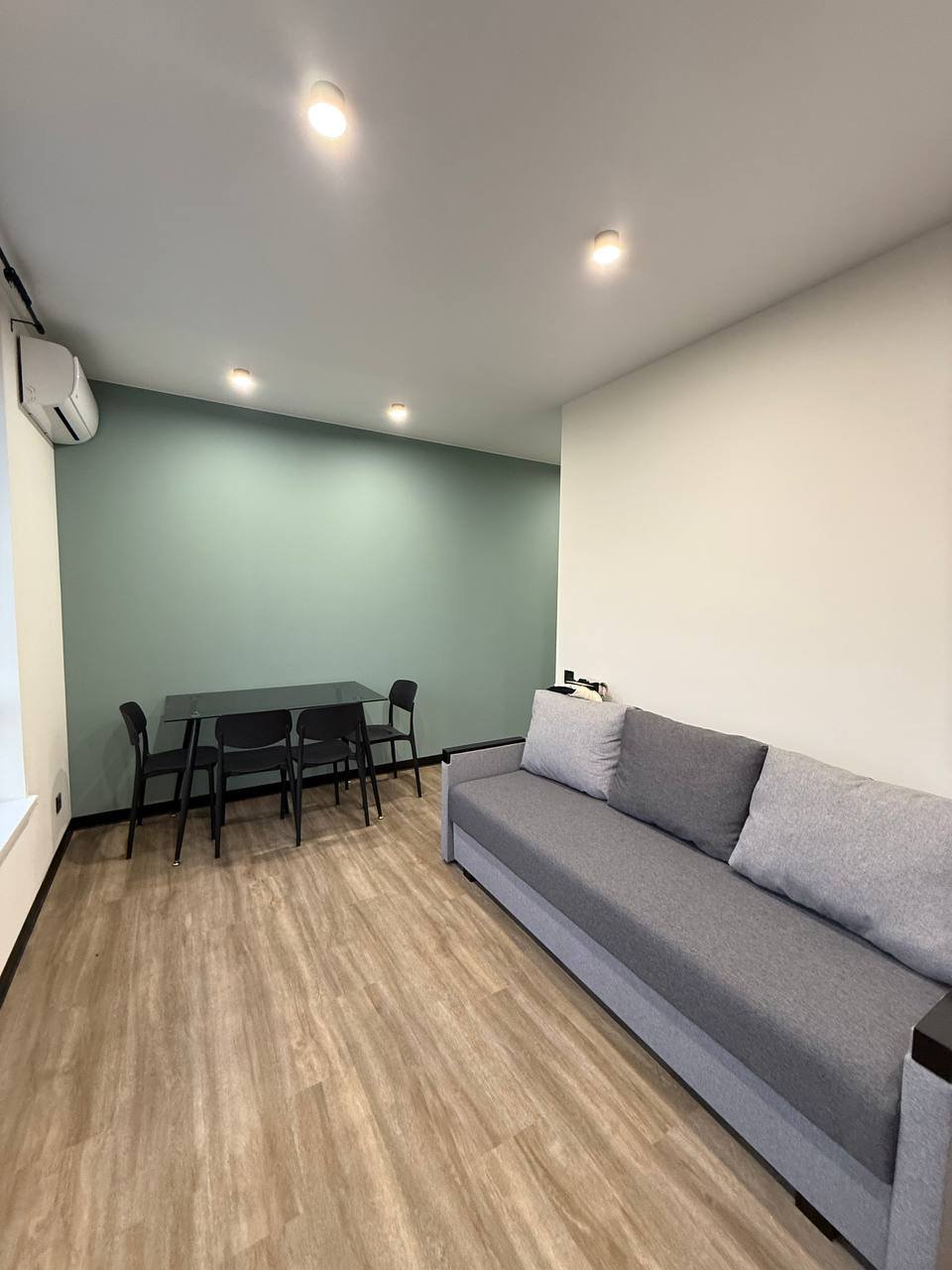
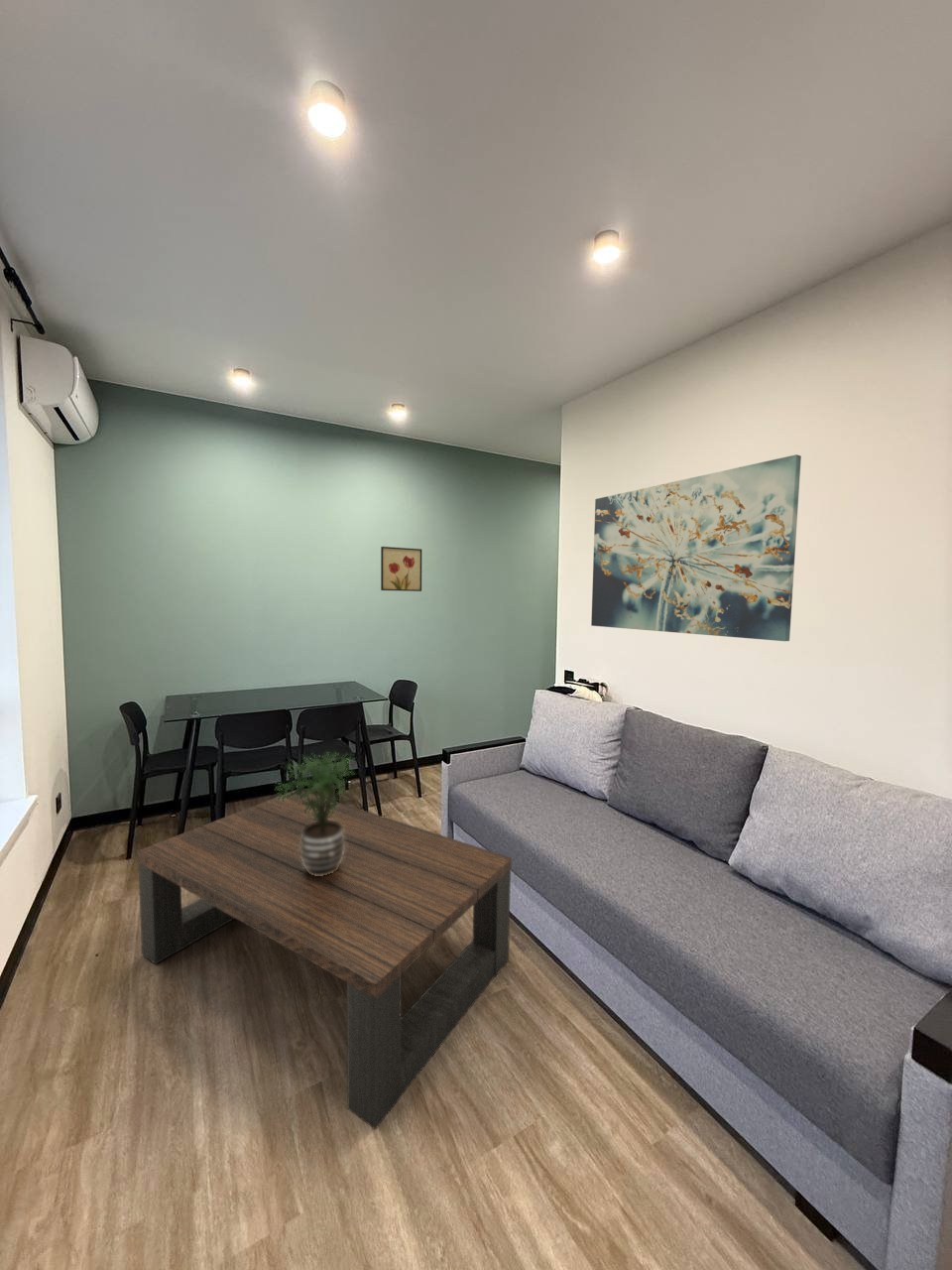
+ potted plant [275,750,358,876]
+ coffee table [136,789,513,1131]
+ wall art [590,453,802,642]
+ wall art [380,546,422,592]
